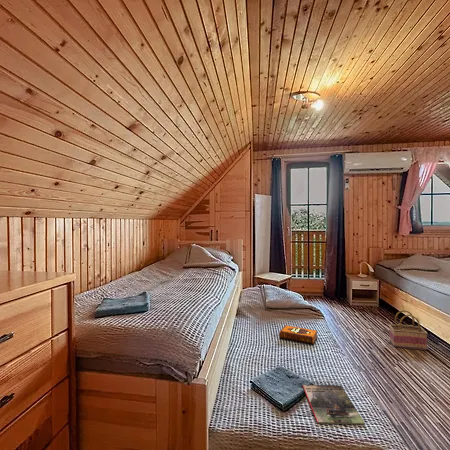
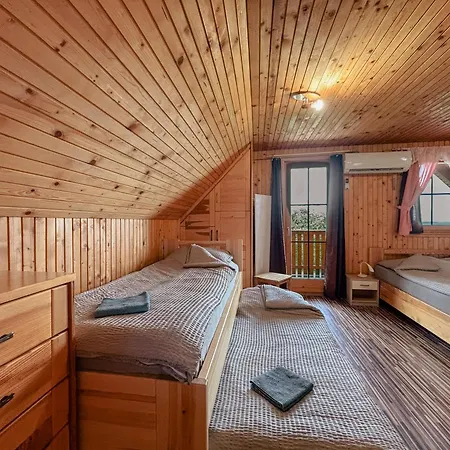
- magazine [302,384,366,425]
- hardback book [278,324,318,345]
- basket [388,309,428,351]
